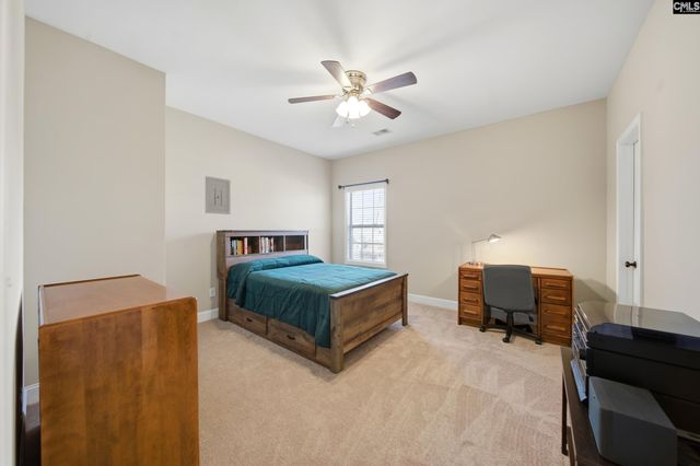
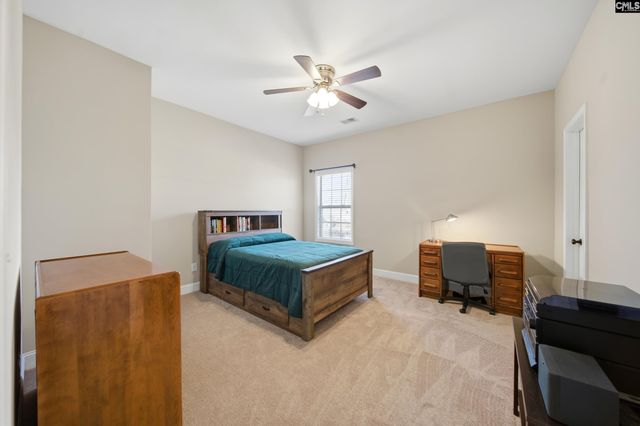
- wall art [205,175,231,215]
